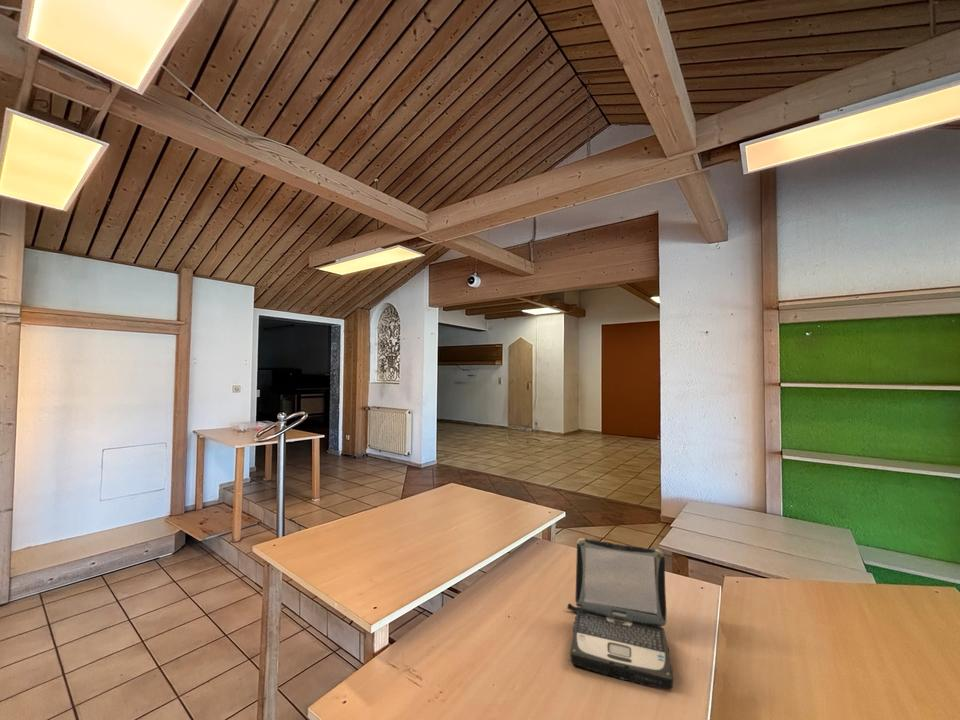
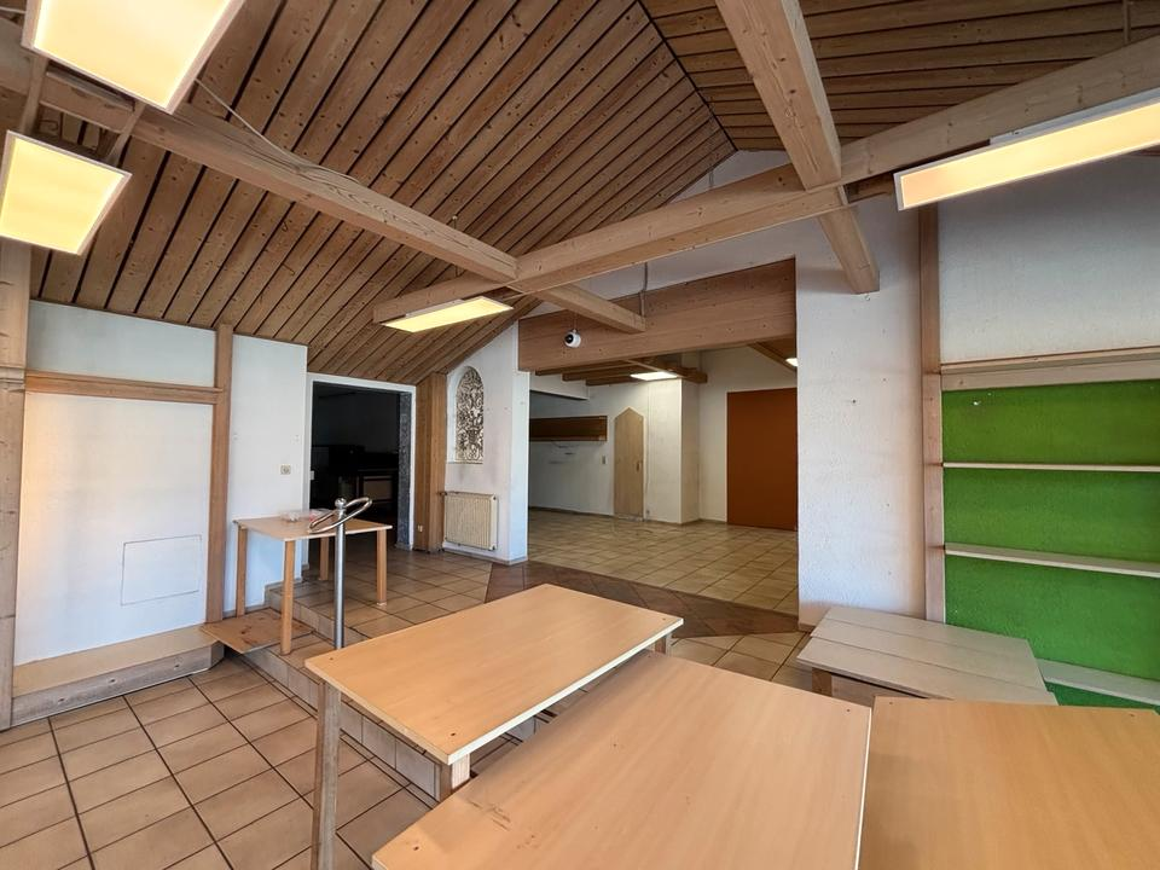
- laptop [566,537,674,690]
